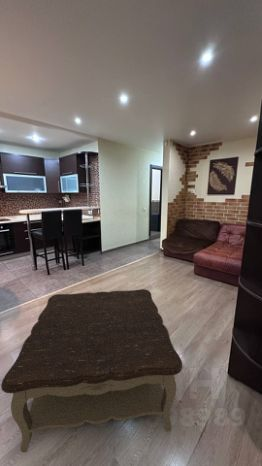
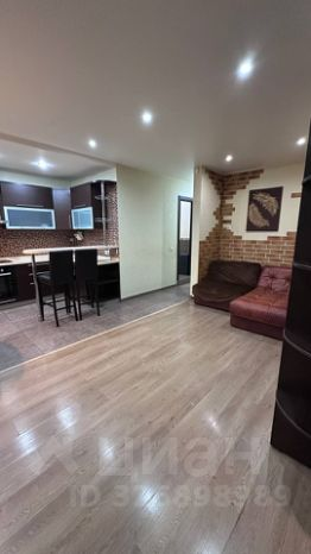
- coffee table [0,288,183,453]
